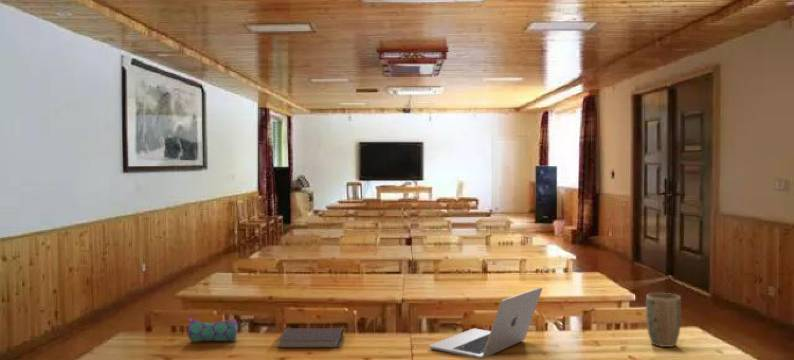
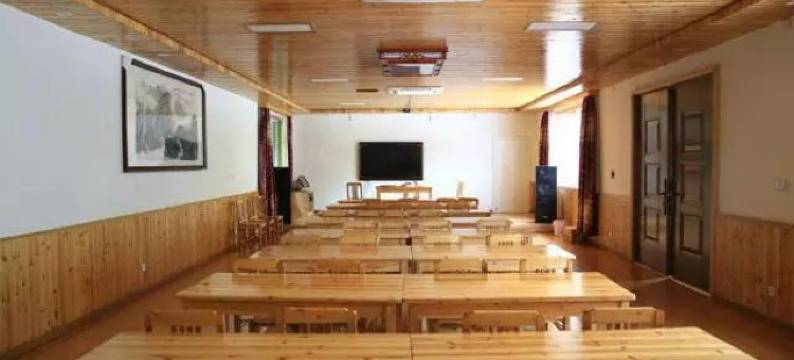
- pencil case [187,317,241,342]
- notebook [276,327,344,349]
- laptop [428,286,543,360]
- plant pot [645,292,682,348]
